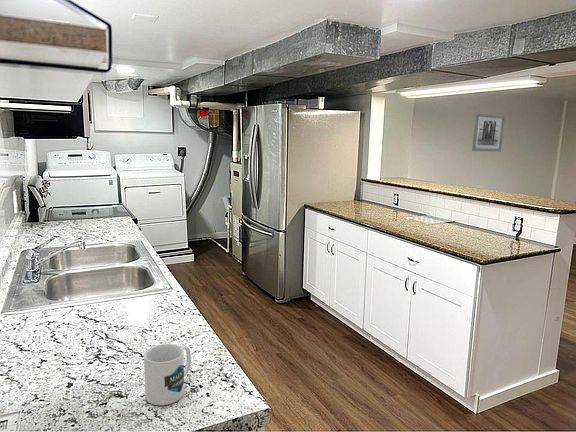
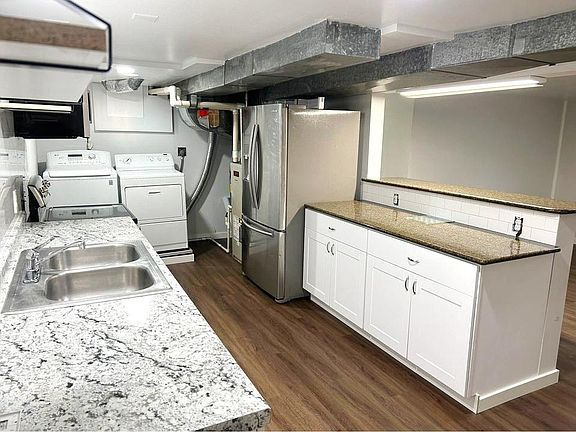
- wall art [471,113,506,153]
- mug [143,343,192,406]
